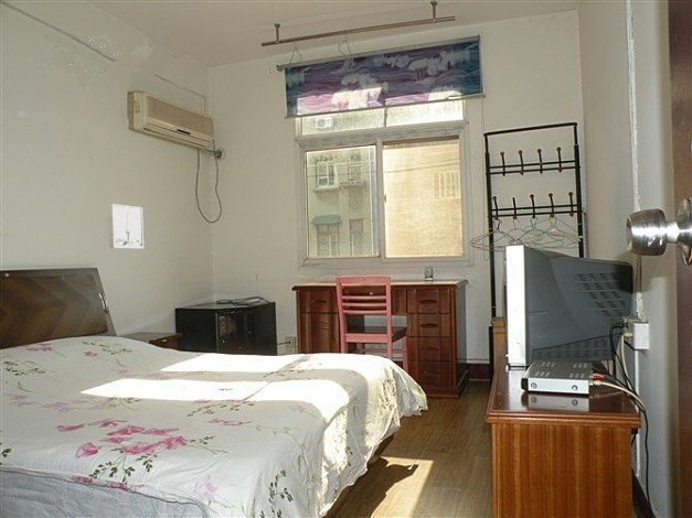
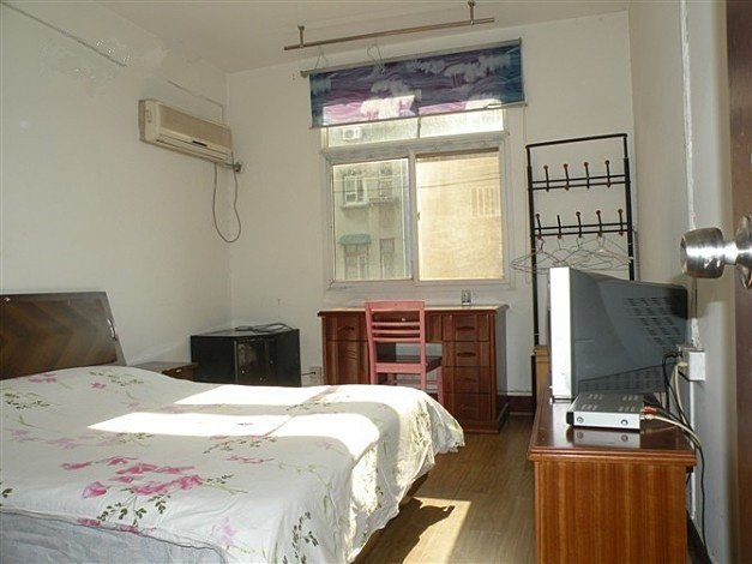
- wall art [107,203,145,249]
